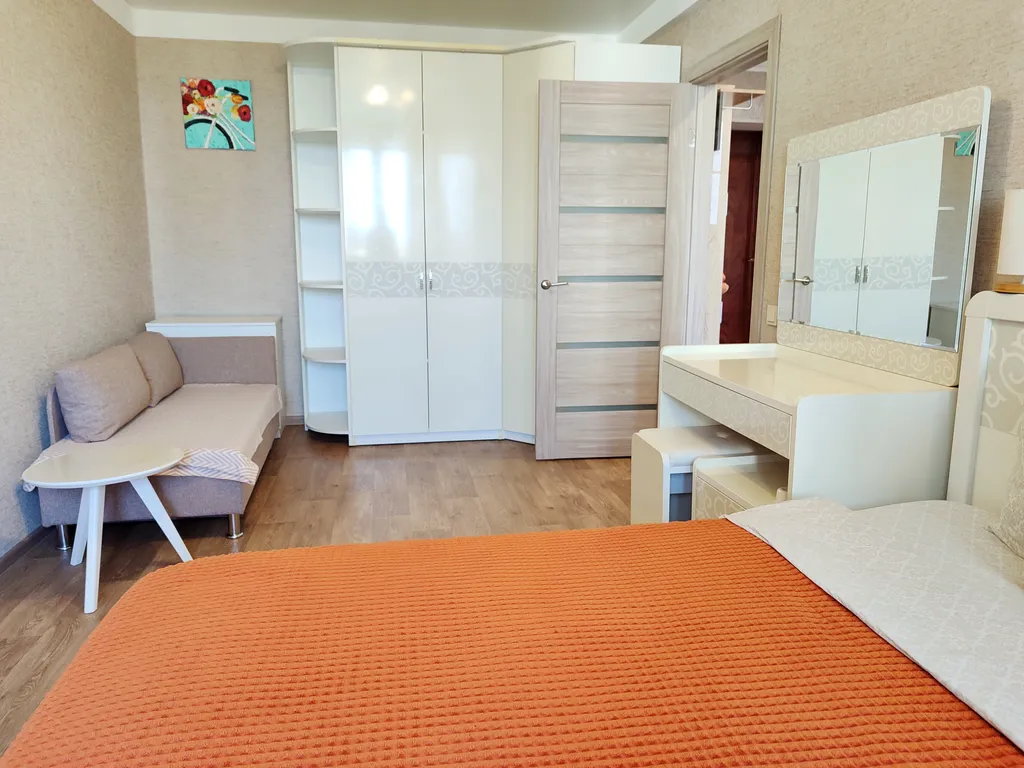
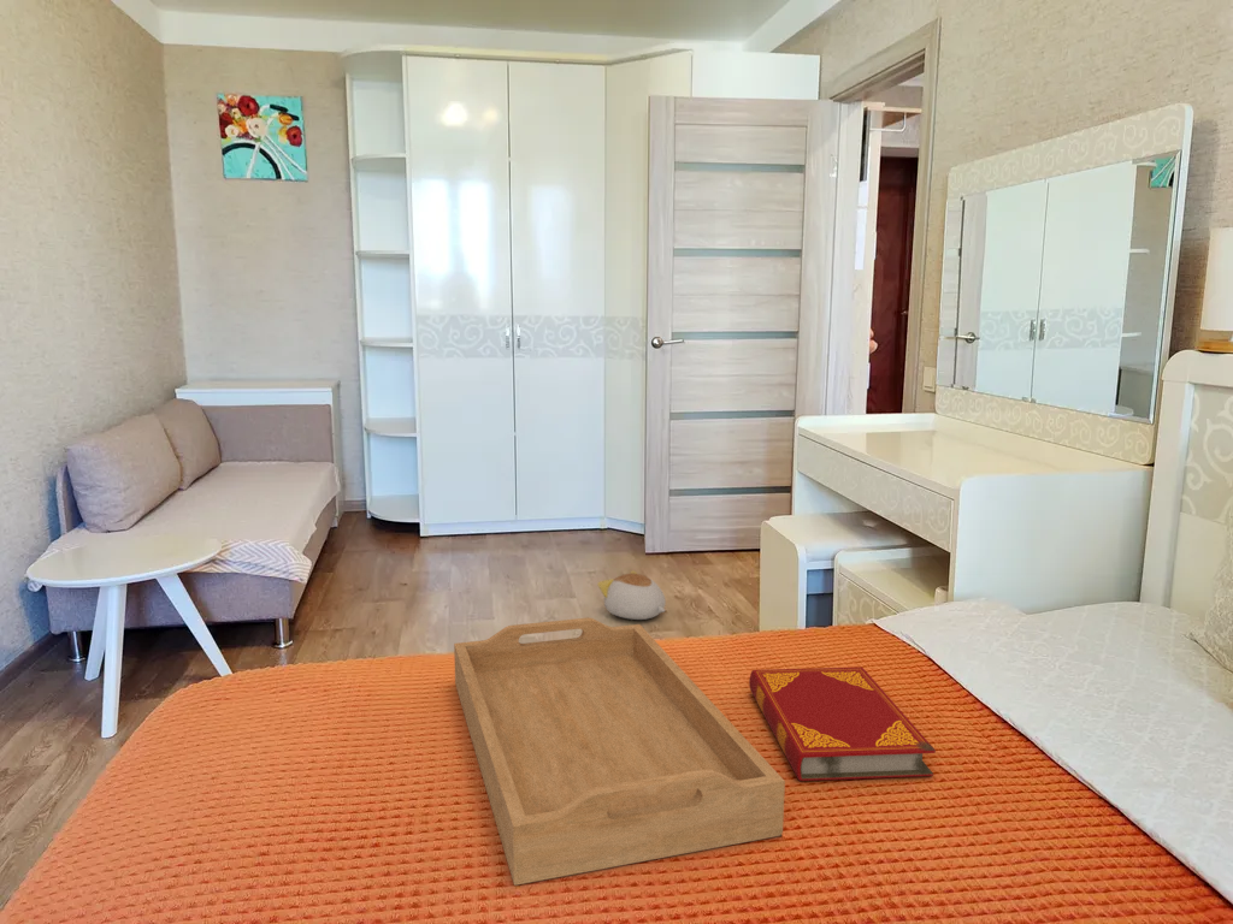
+ hardback book [748,667,937,782]
+ serving tray [453,616,786,887]
+ plush toy [596,569,667,621]
